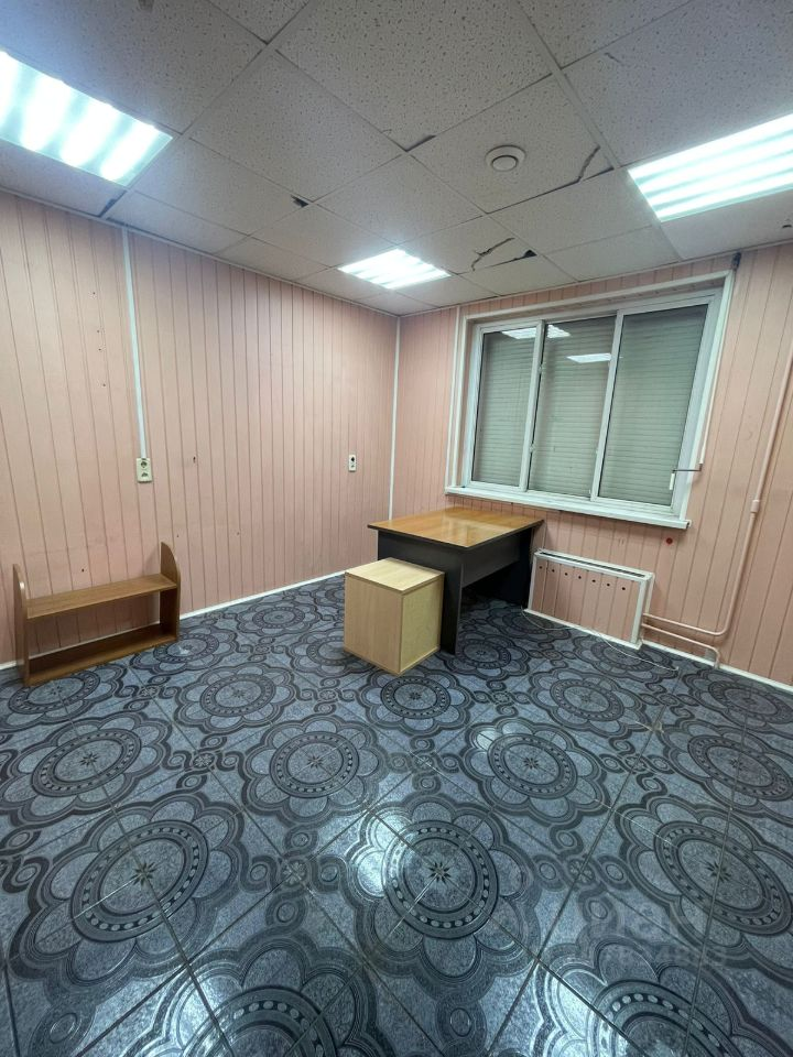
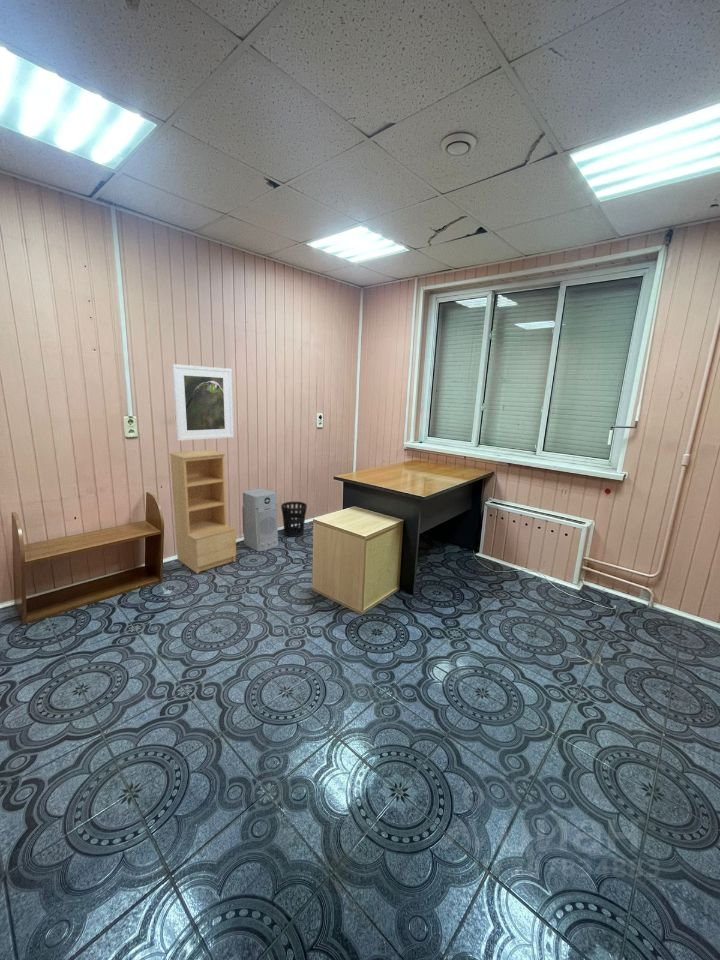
+ bookshelf [169,449,237,574]
+ wastebasket [280,501,308,538]
+ air purifier [241,488,279,552]
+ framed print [171,363,235,442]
